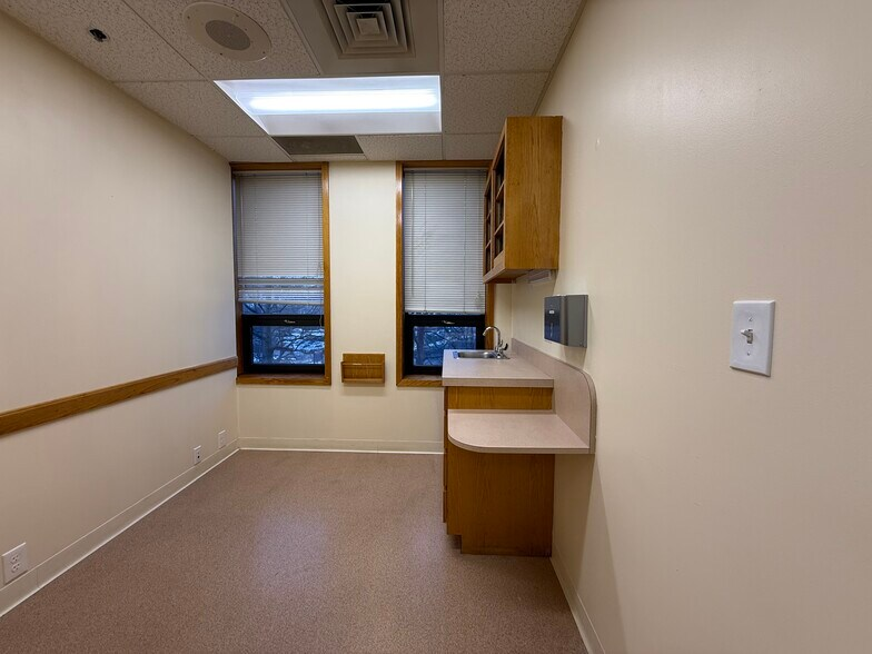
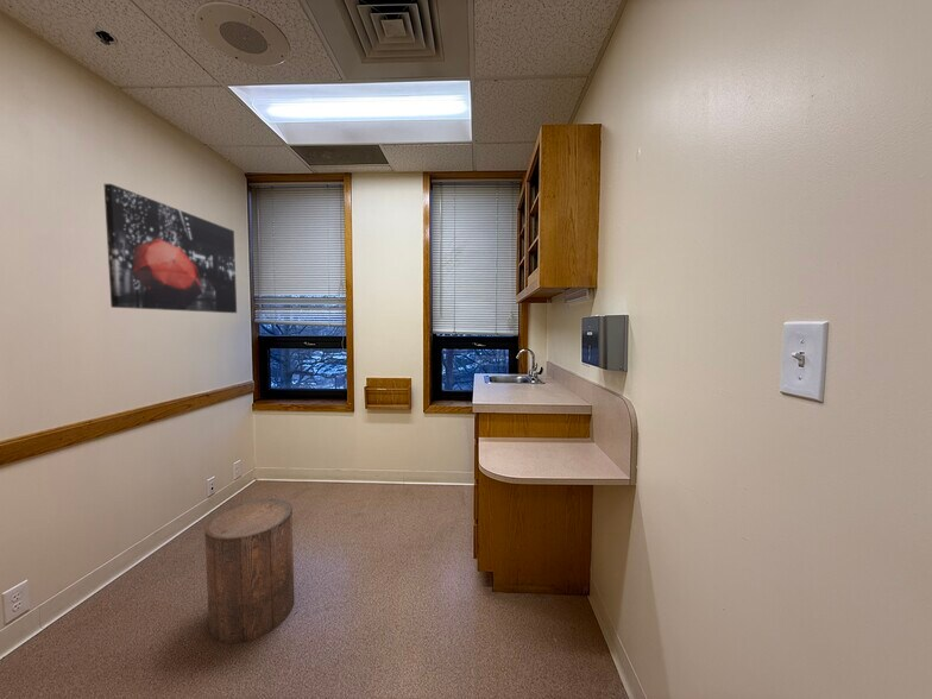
+ stool [203,498,295,646]
+ wall art [103,183,238,314]
